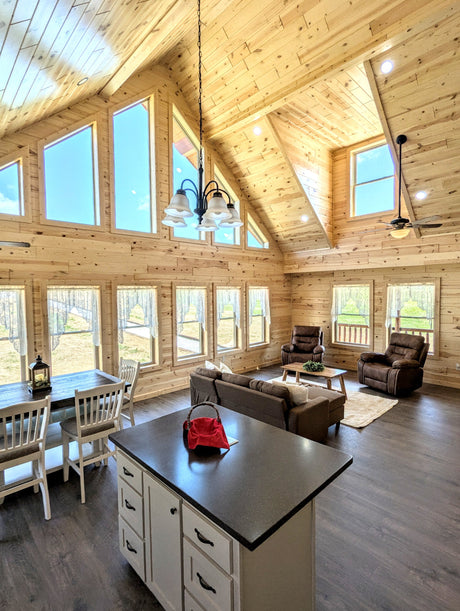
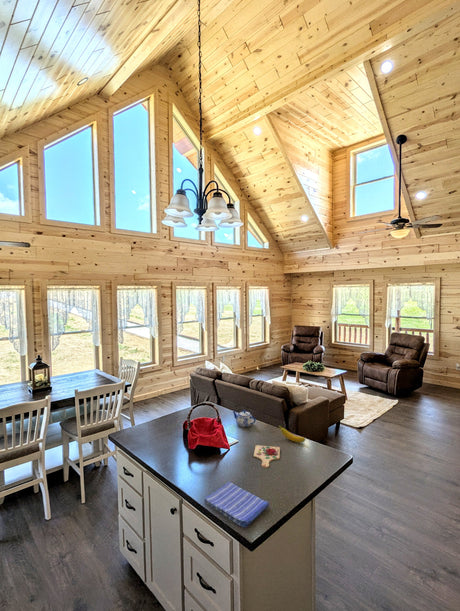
+ teapot [231,409,256,428]
+ banana [278,424,306,444]
+ dish towel [203,481,270,529]
+ cutting board [253,443,281,469]
